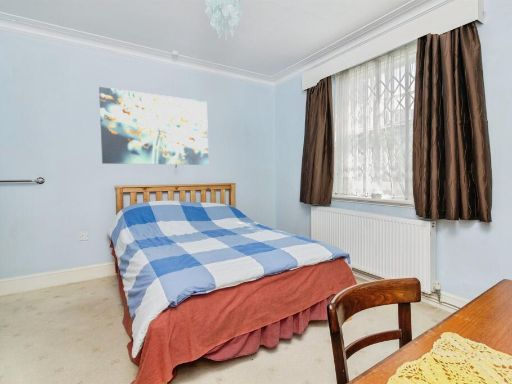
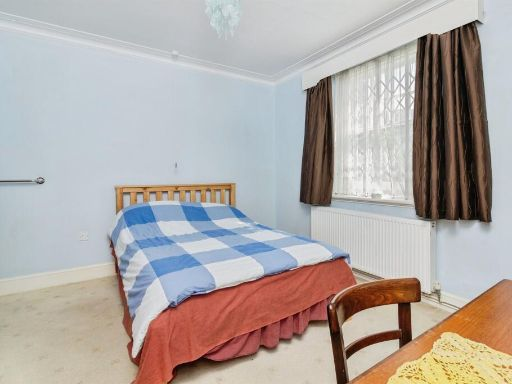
- wall art [98,86,210,166]
